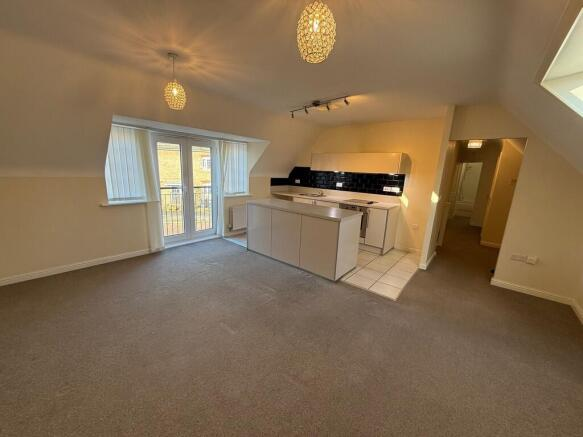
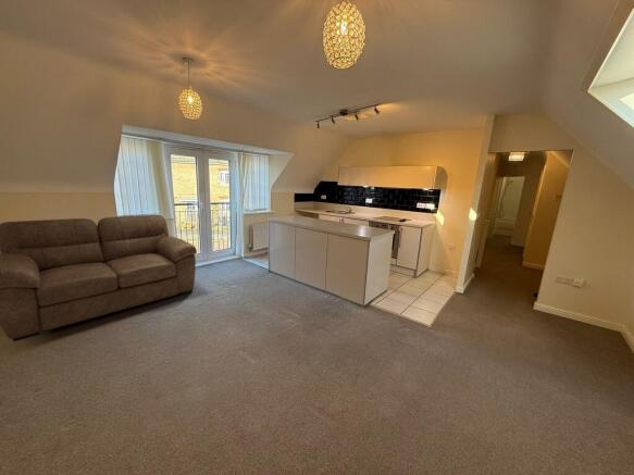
+ sofa [0,214,198,342]
